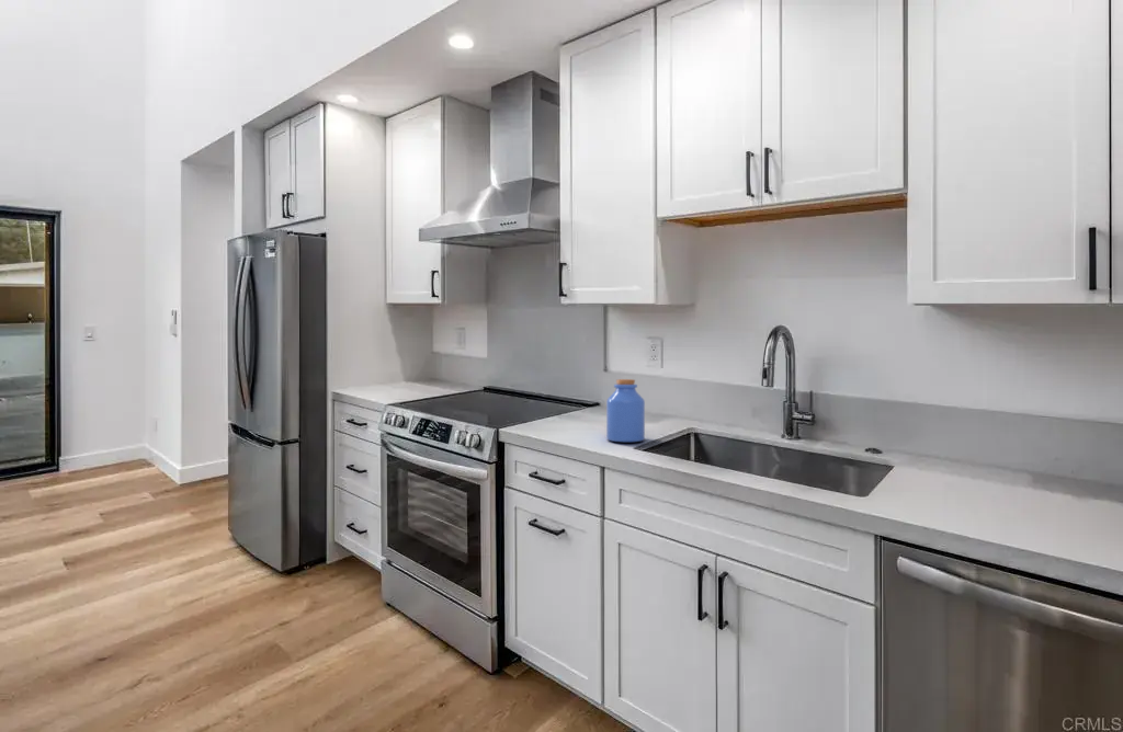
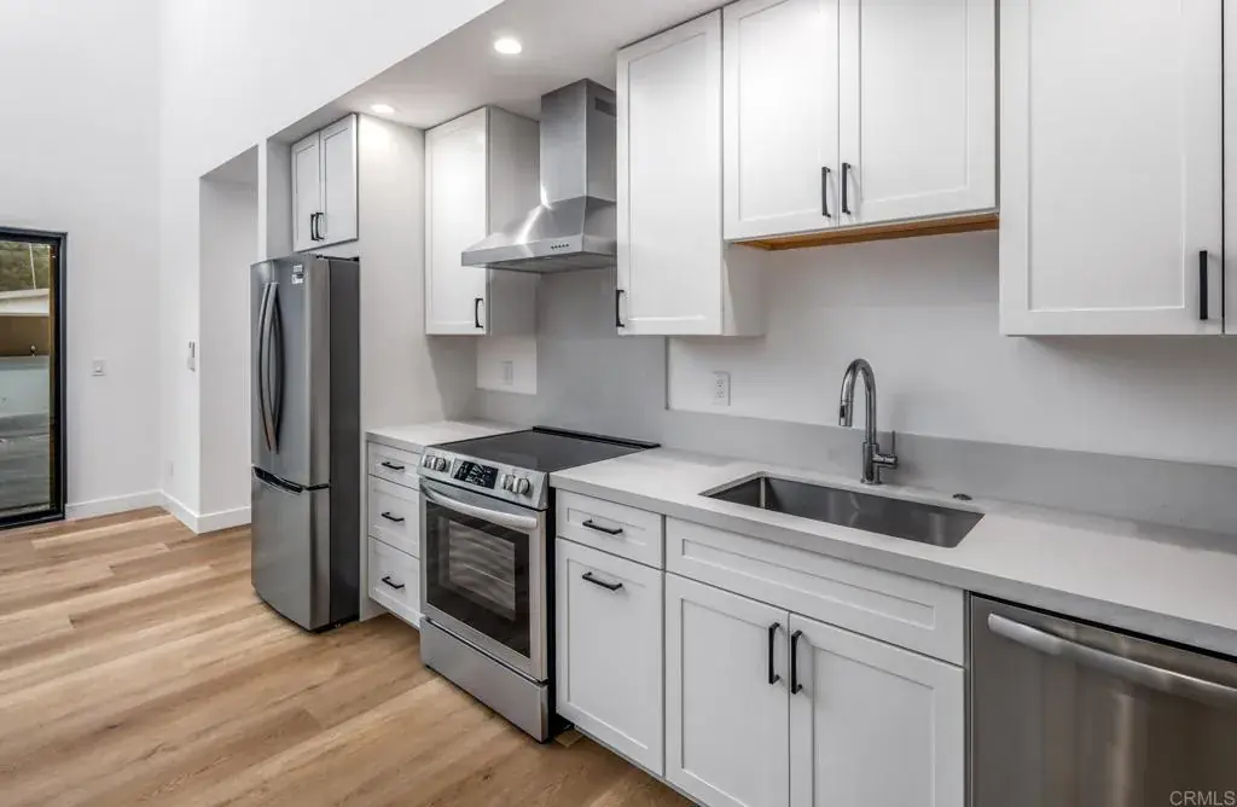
- jar [605,378,646,443]
